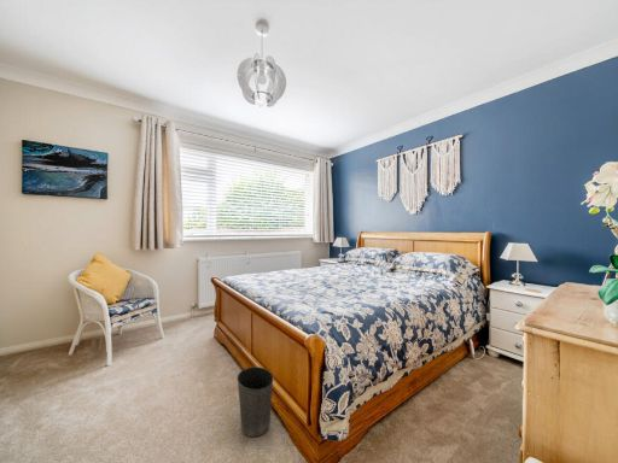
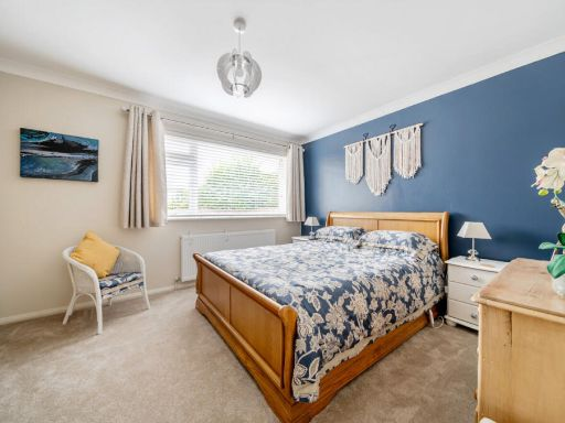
- waste basket [237,365,274,438]
